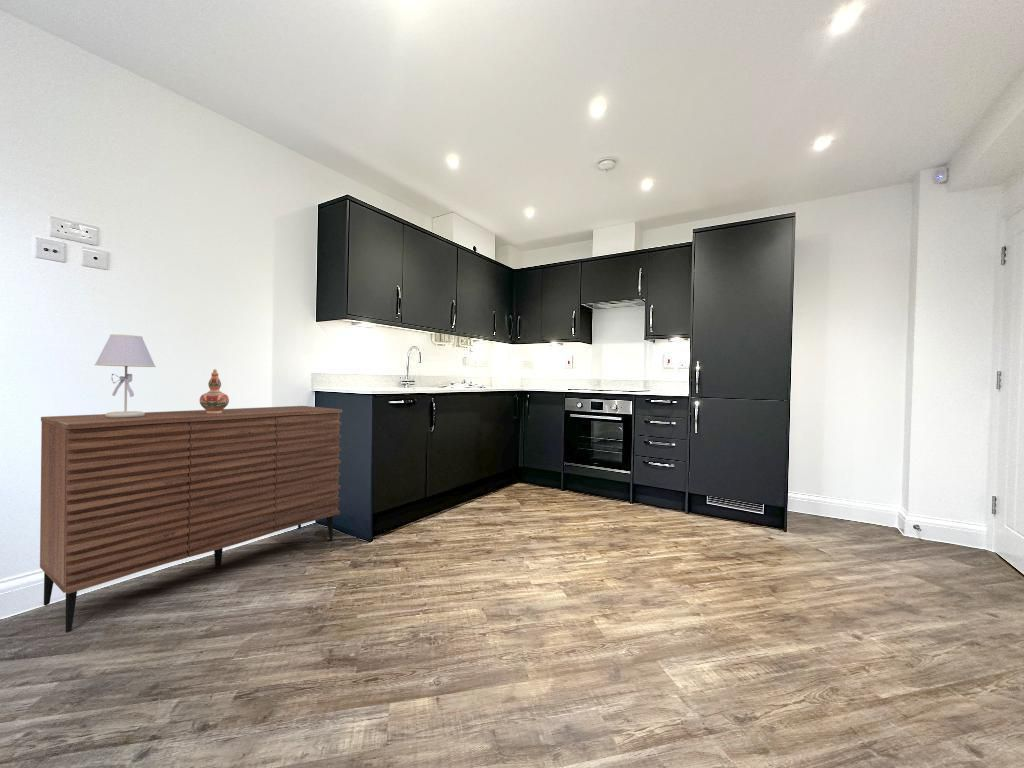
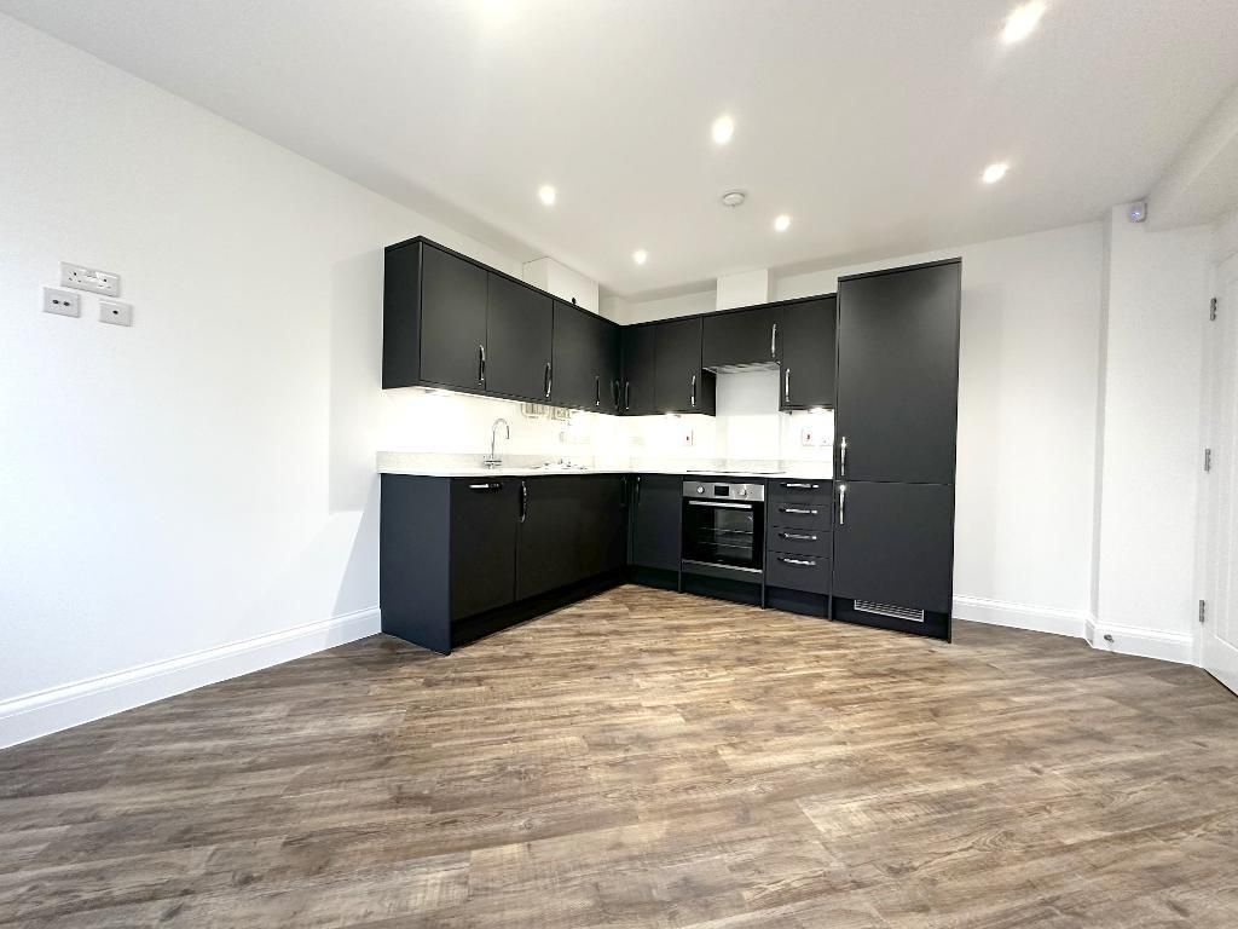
- sideboard [39,405,343,634]
- table lamp [94,333,156,418]
- decorative vase [199,368,230,413]
